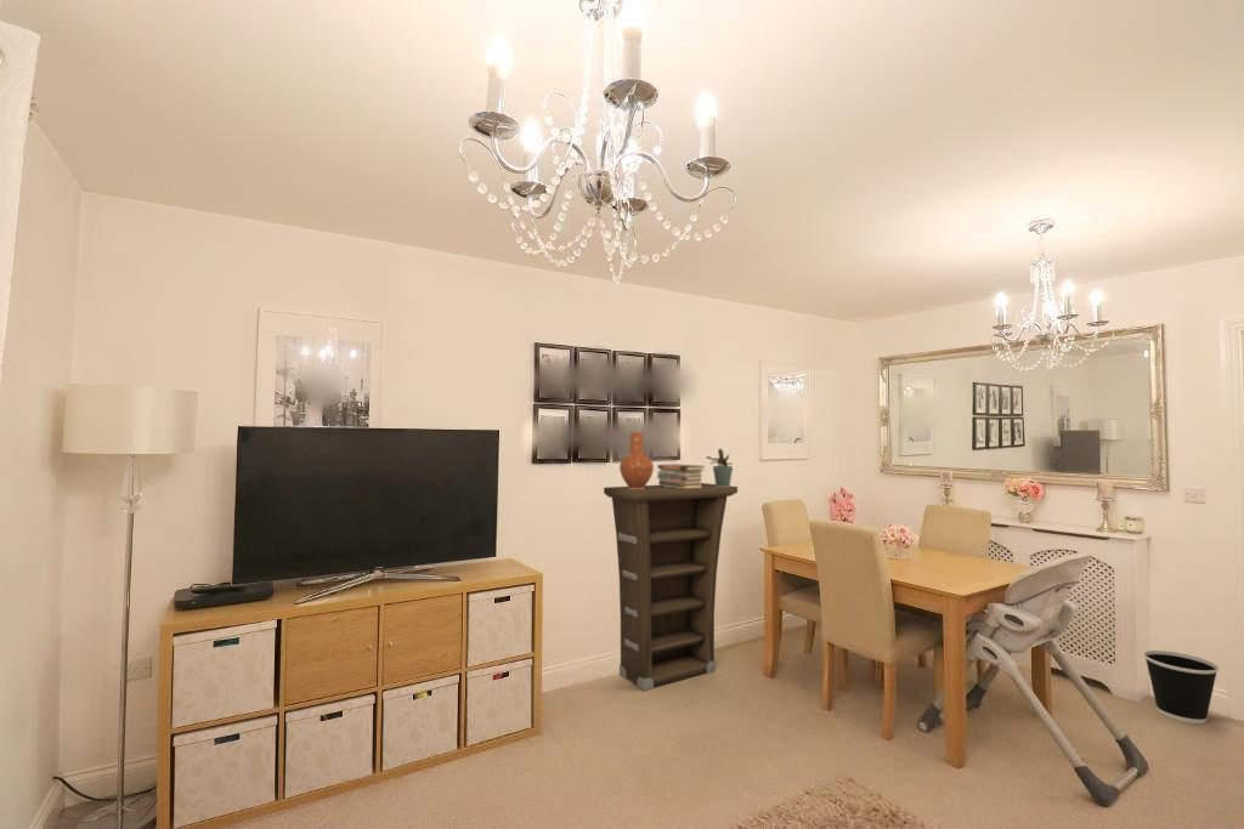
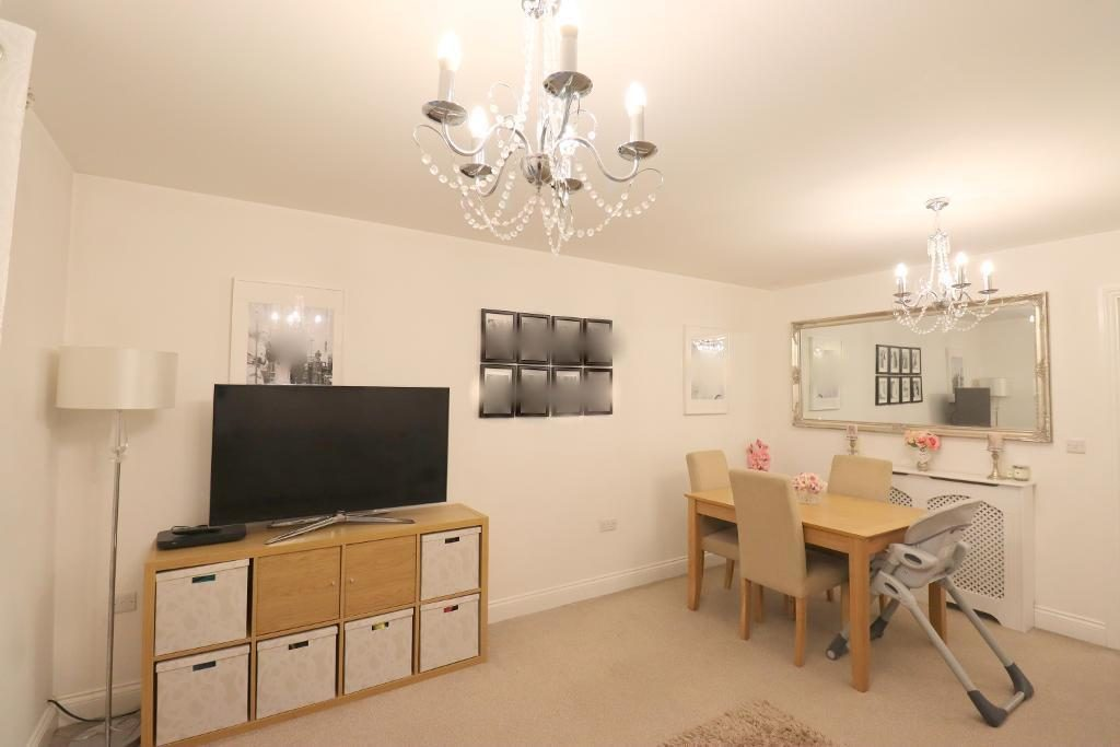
- book stack [656,462,705,488]
- cabinet [603,482,739,692]
- wastebasket [1142,649,1220,725]
- potted plant [705,448,734,487]
- vase [618,431,655,489]
